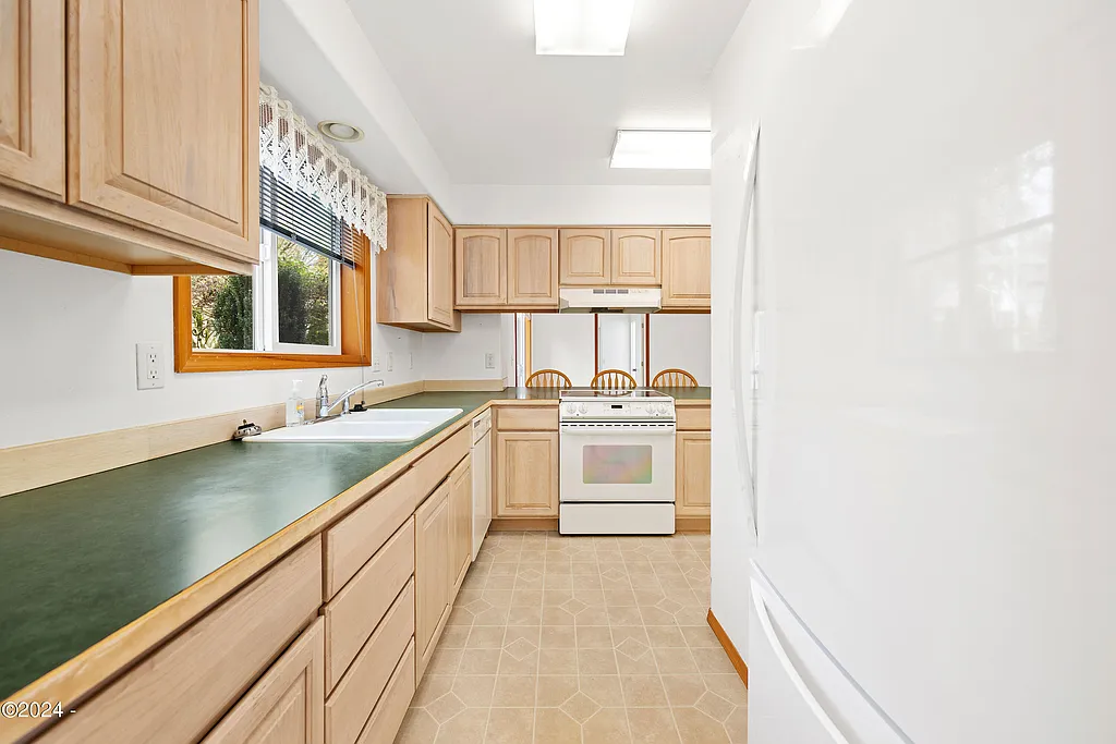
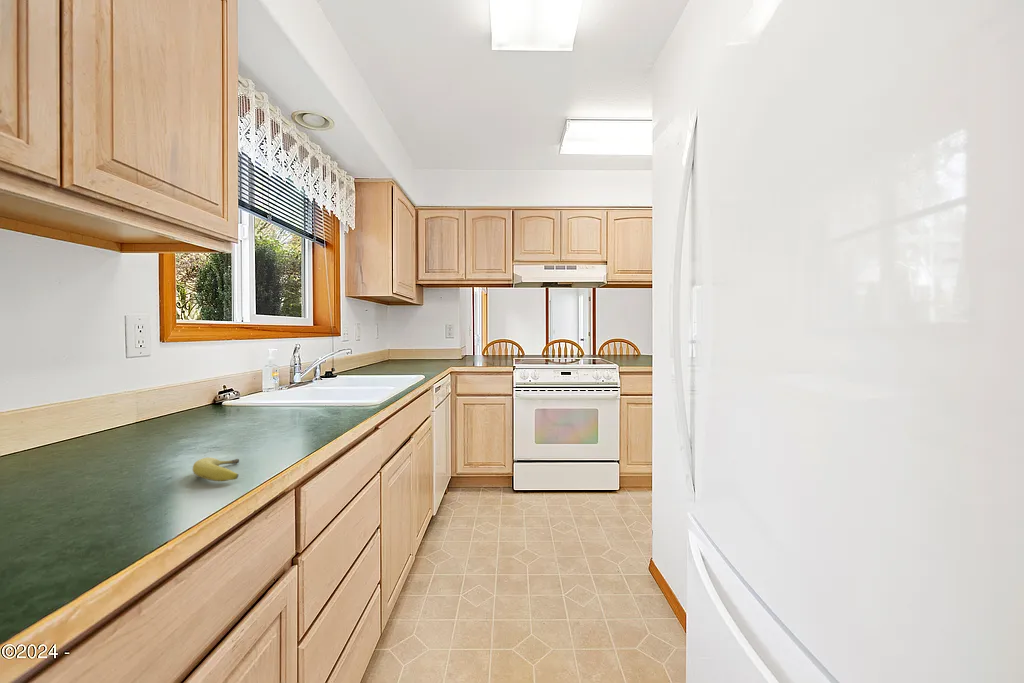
+ fruit [192,457,240,482]
